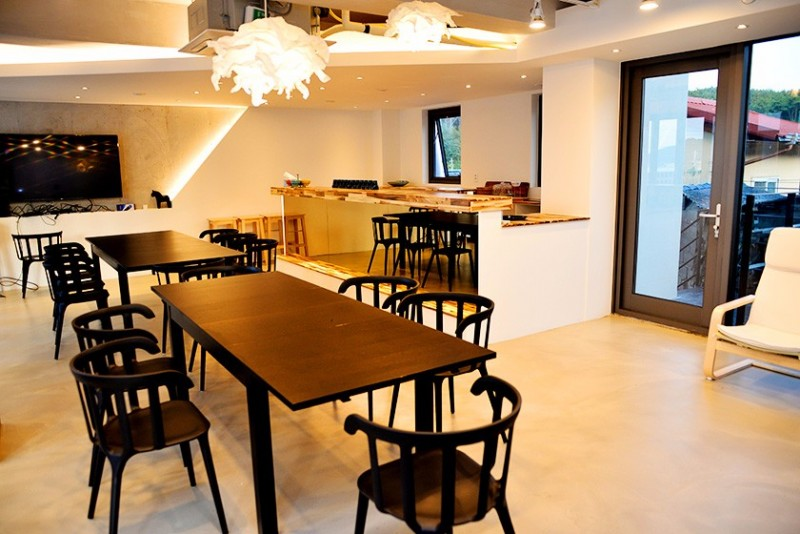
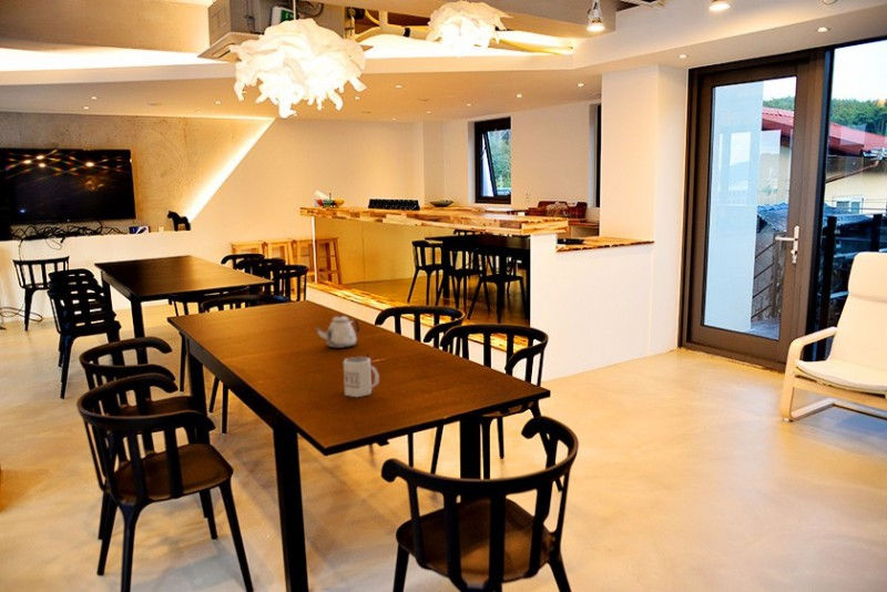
+ mug [343,356,380,398]
+ teapot [315,313,360,349]
